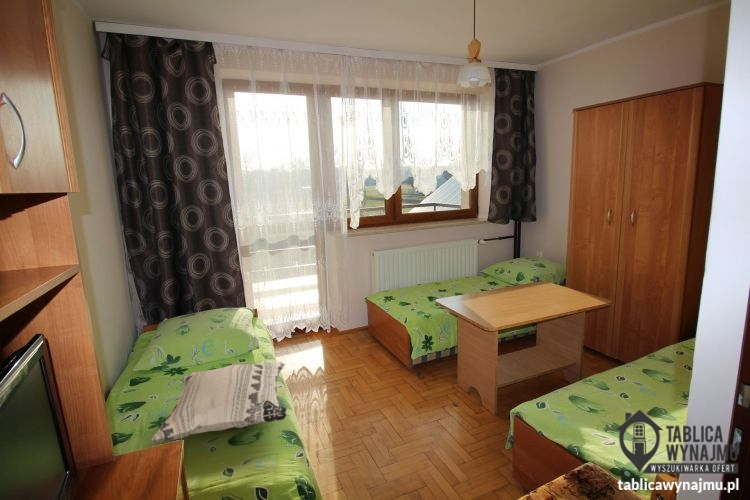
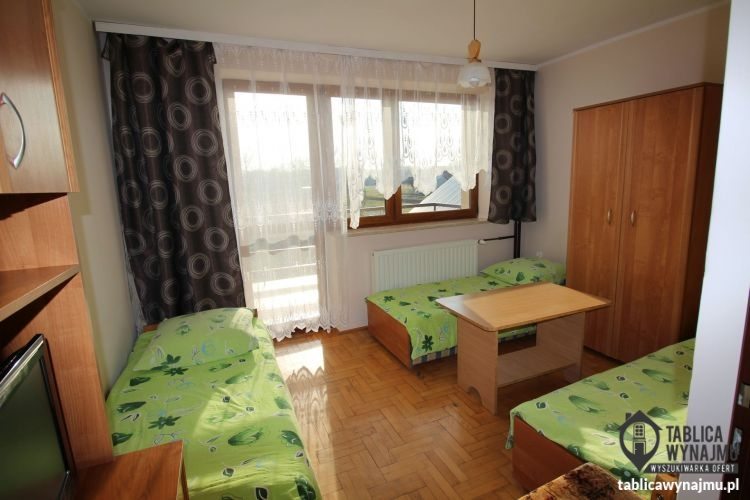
- decorative pillow [148,361,287,443]
